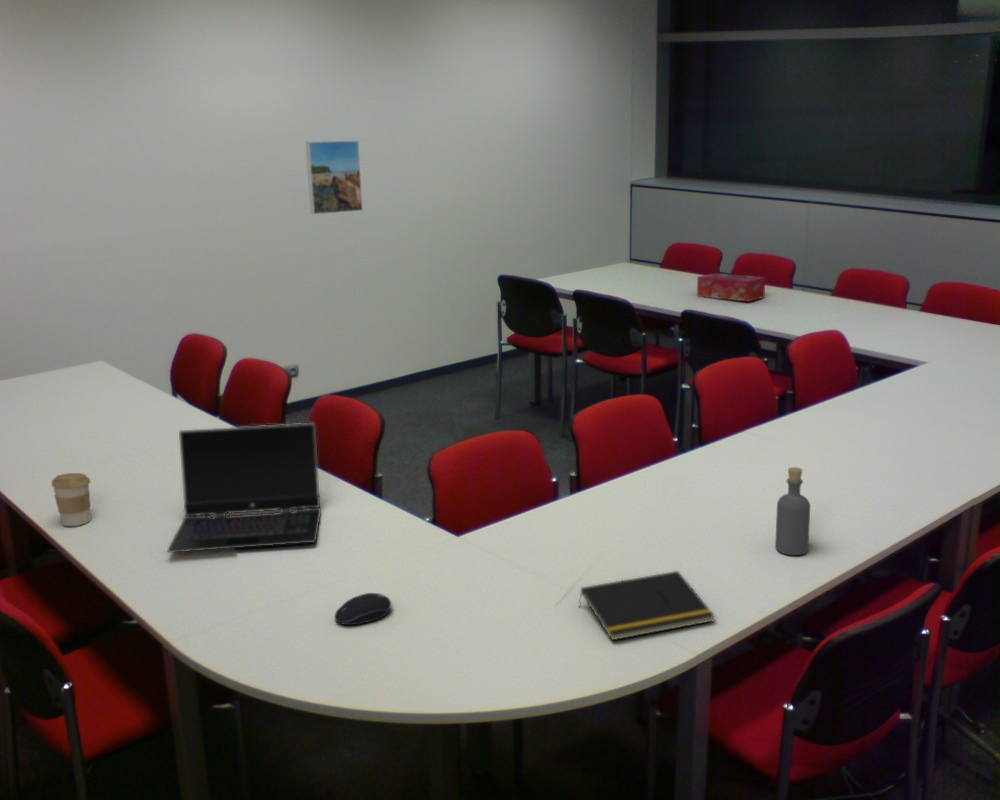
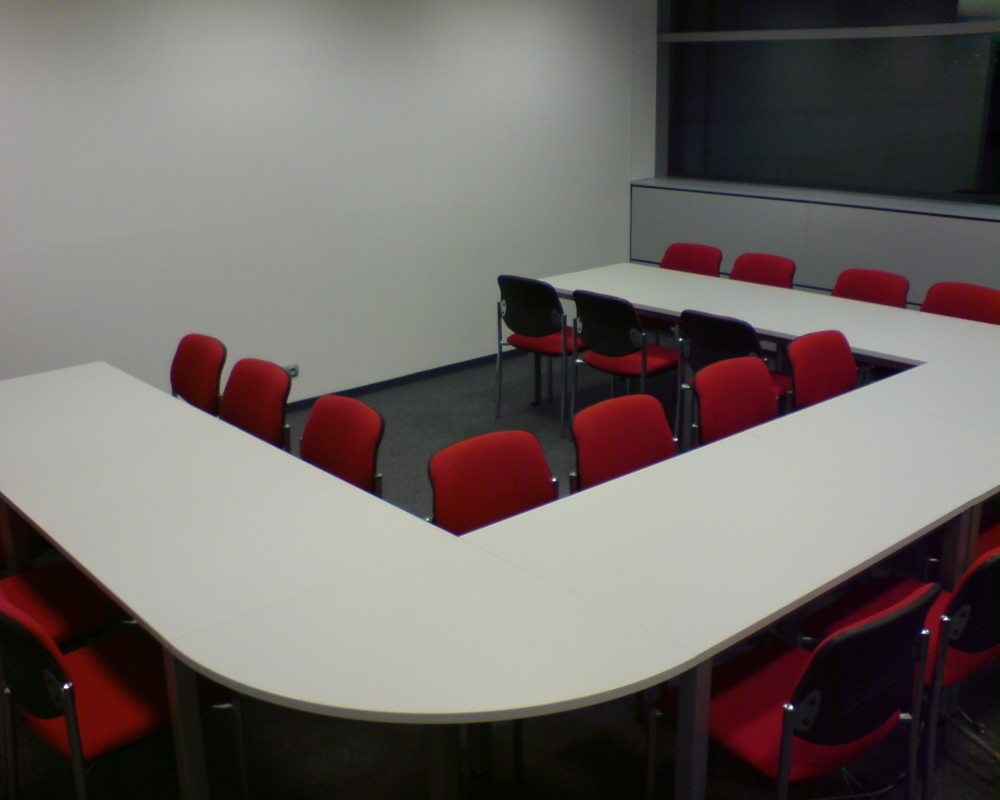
- bottle [775,466,811,556]
- notepad [578,570,716,641]
- tissue box [696,272,766,303]
- computer mouse [333,592,392,626]
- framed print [305,140,364,215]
- coffee cup [50,472,92,527]
- laptop computer [166,422,322,554]
